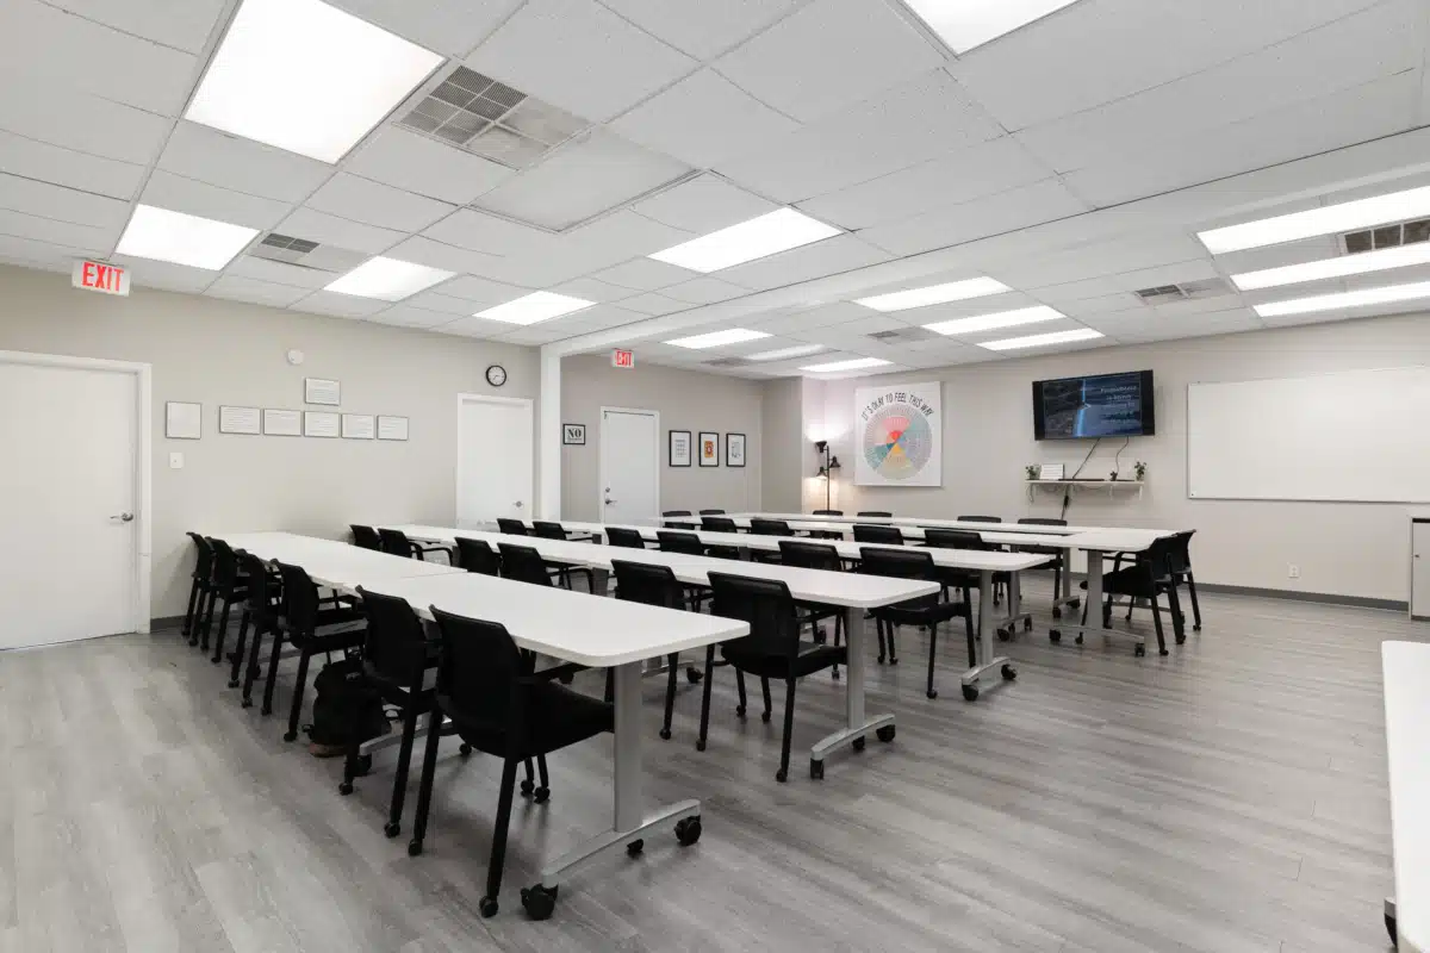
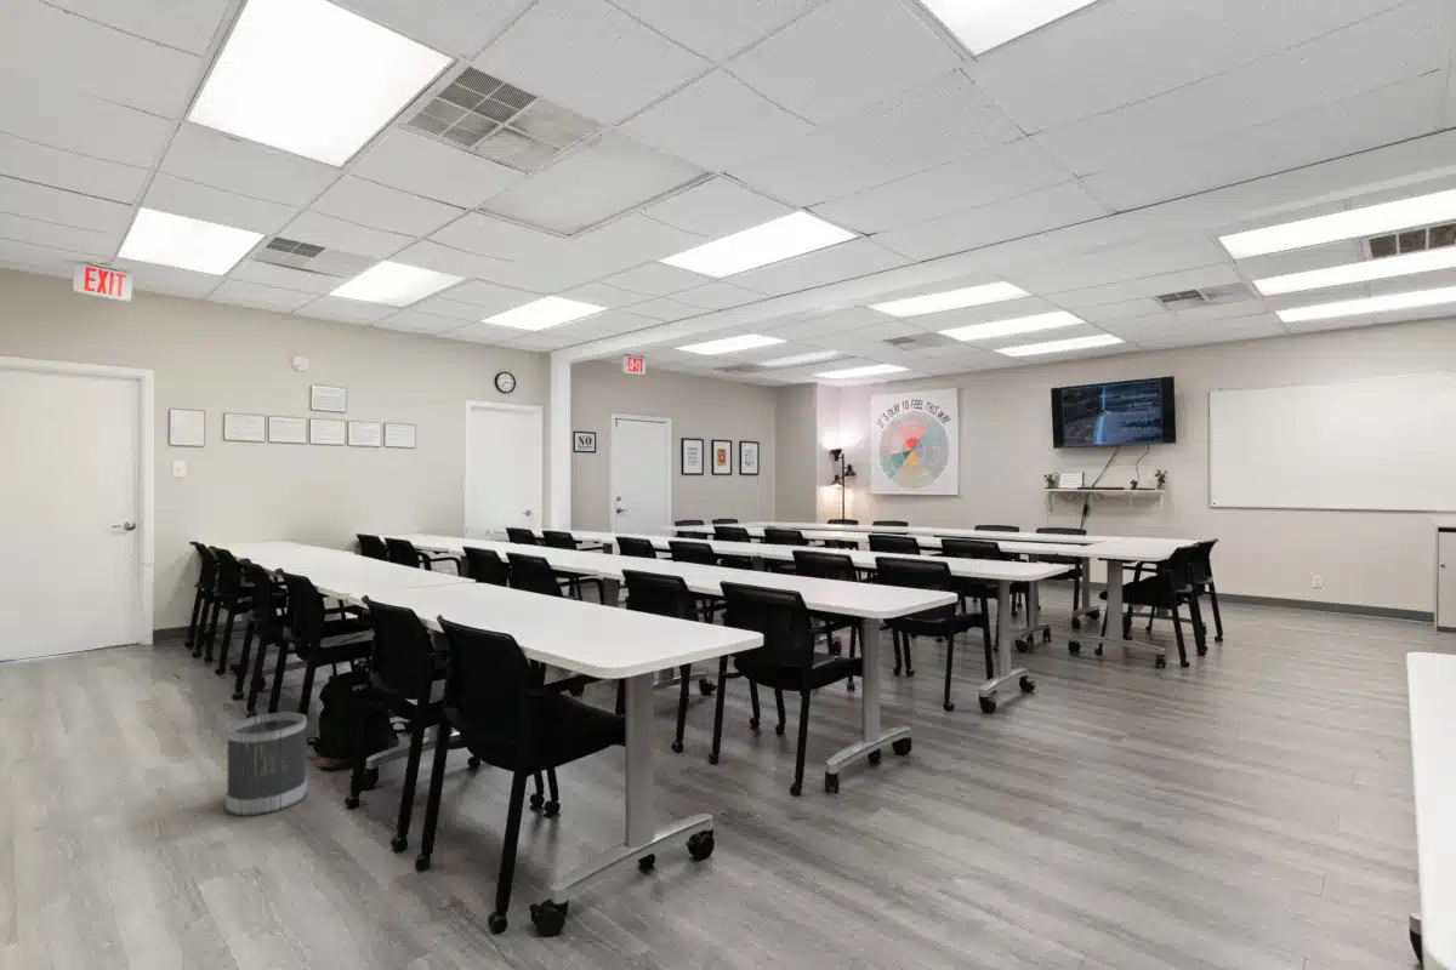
+ wastebasket [224,712,308,817]
